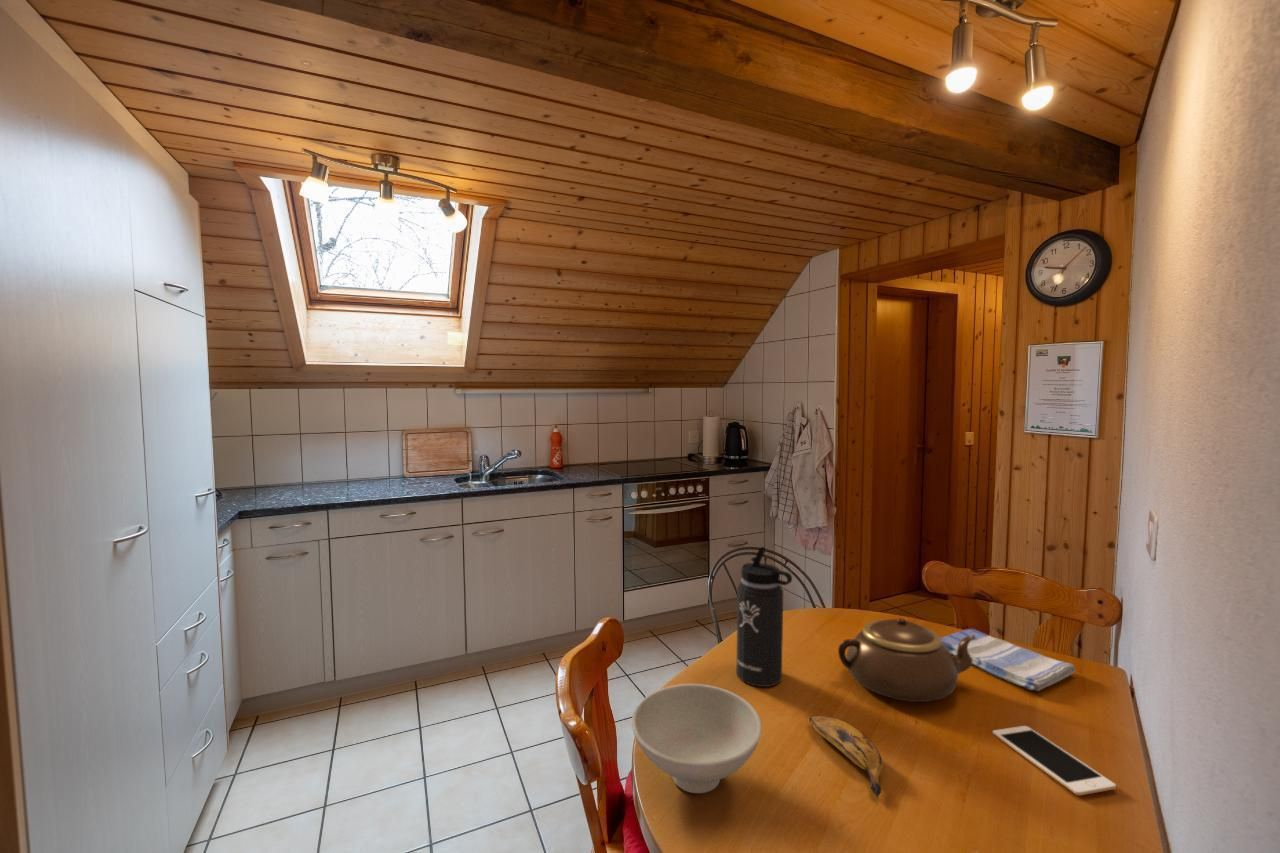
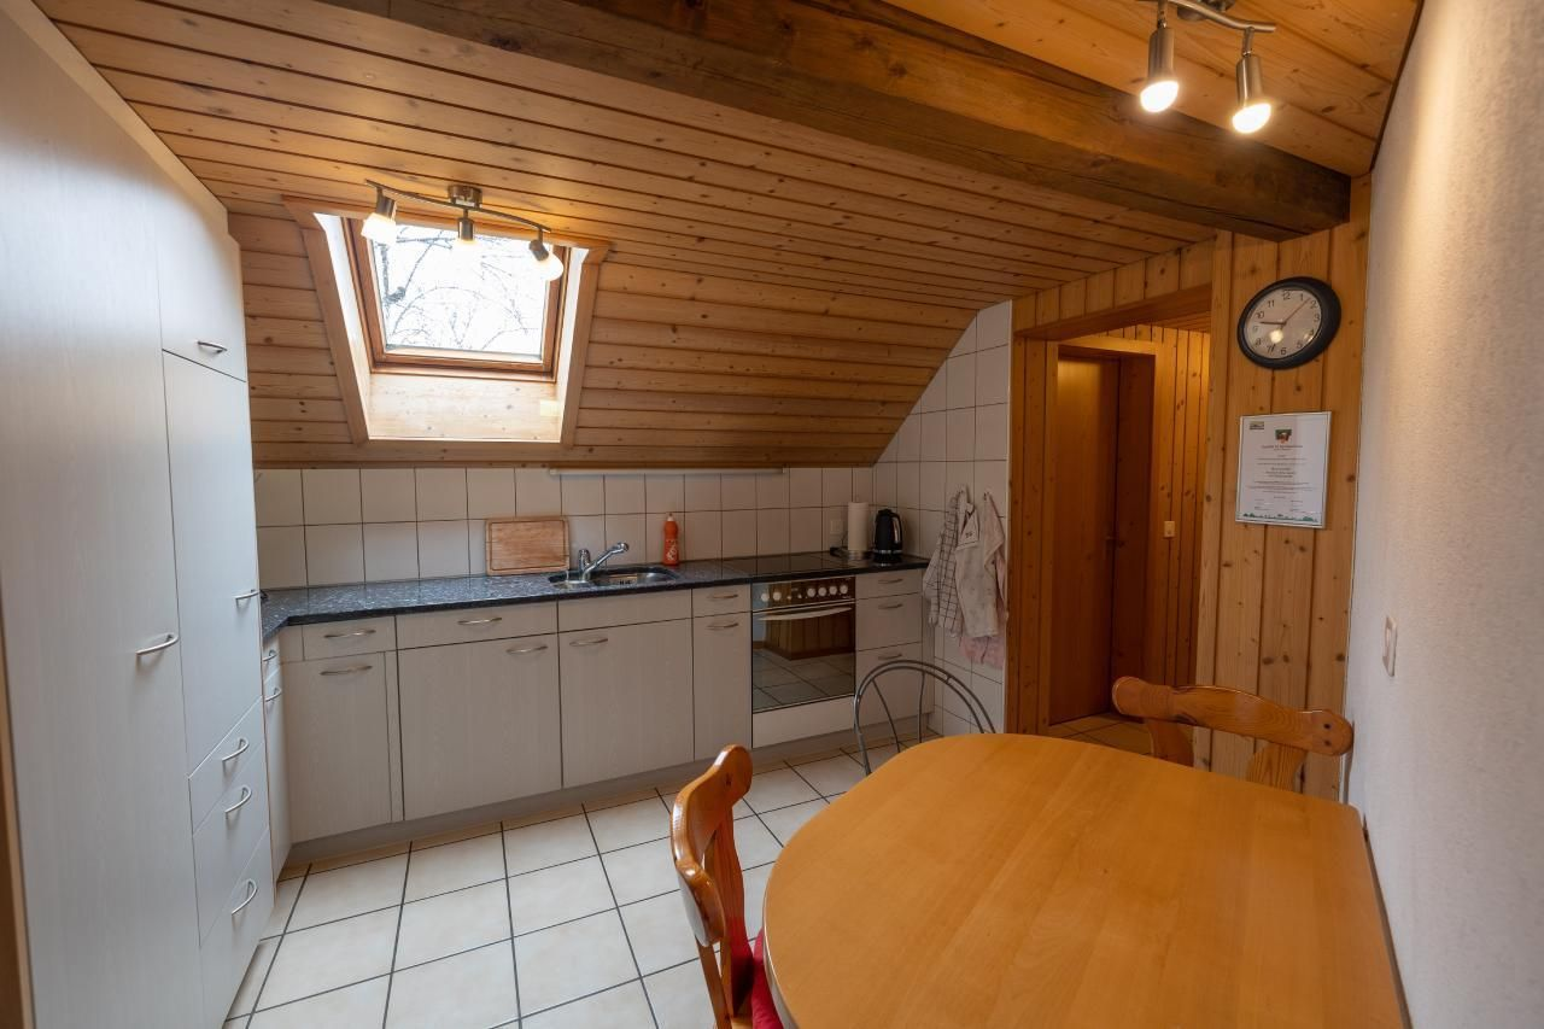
- teapot [837,617,975,703]
- bowl [631,683,763,794]
- thermos bottle [735,546,793,688]
- dish towel [940,628,1076,692]
- cell phone [991,725,1117,796]
- banana [808,715,884,798]
